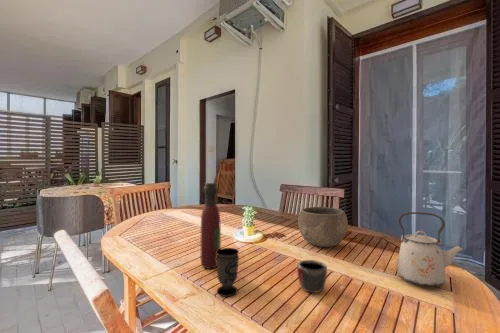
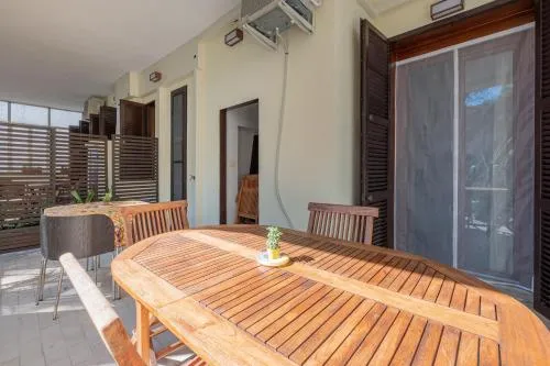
- mug [296,259,328,294]
- cup [216,247,240,297]
- kettle [396,211,465,288]
- wine bottle [200,182,222,270]
- bowl [297,206,349,248]
